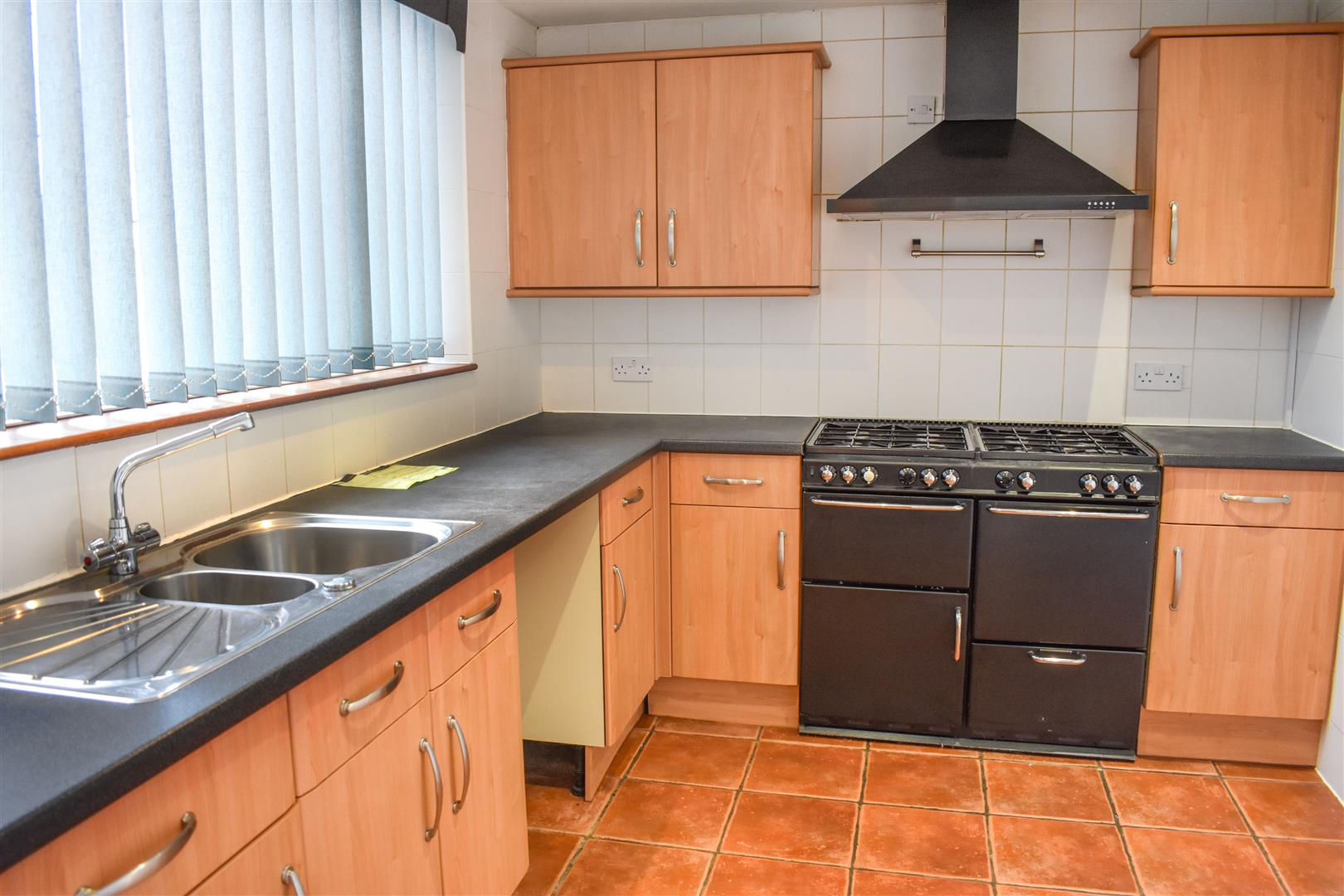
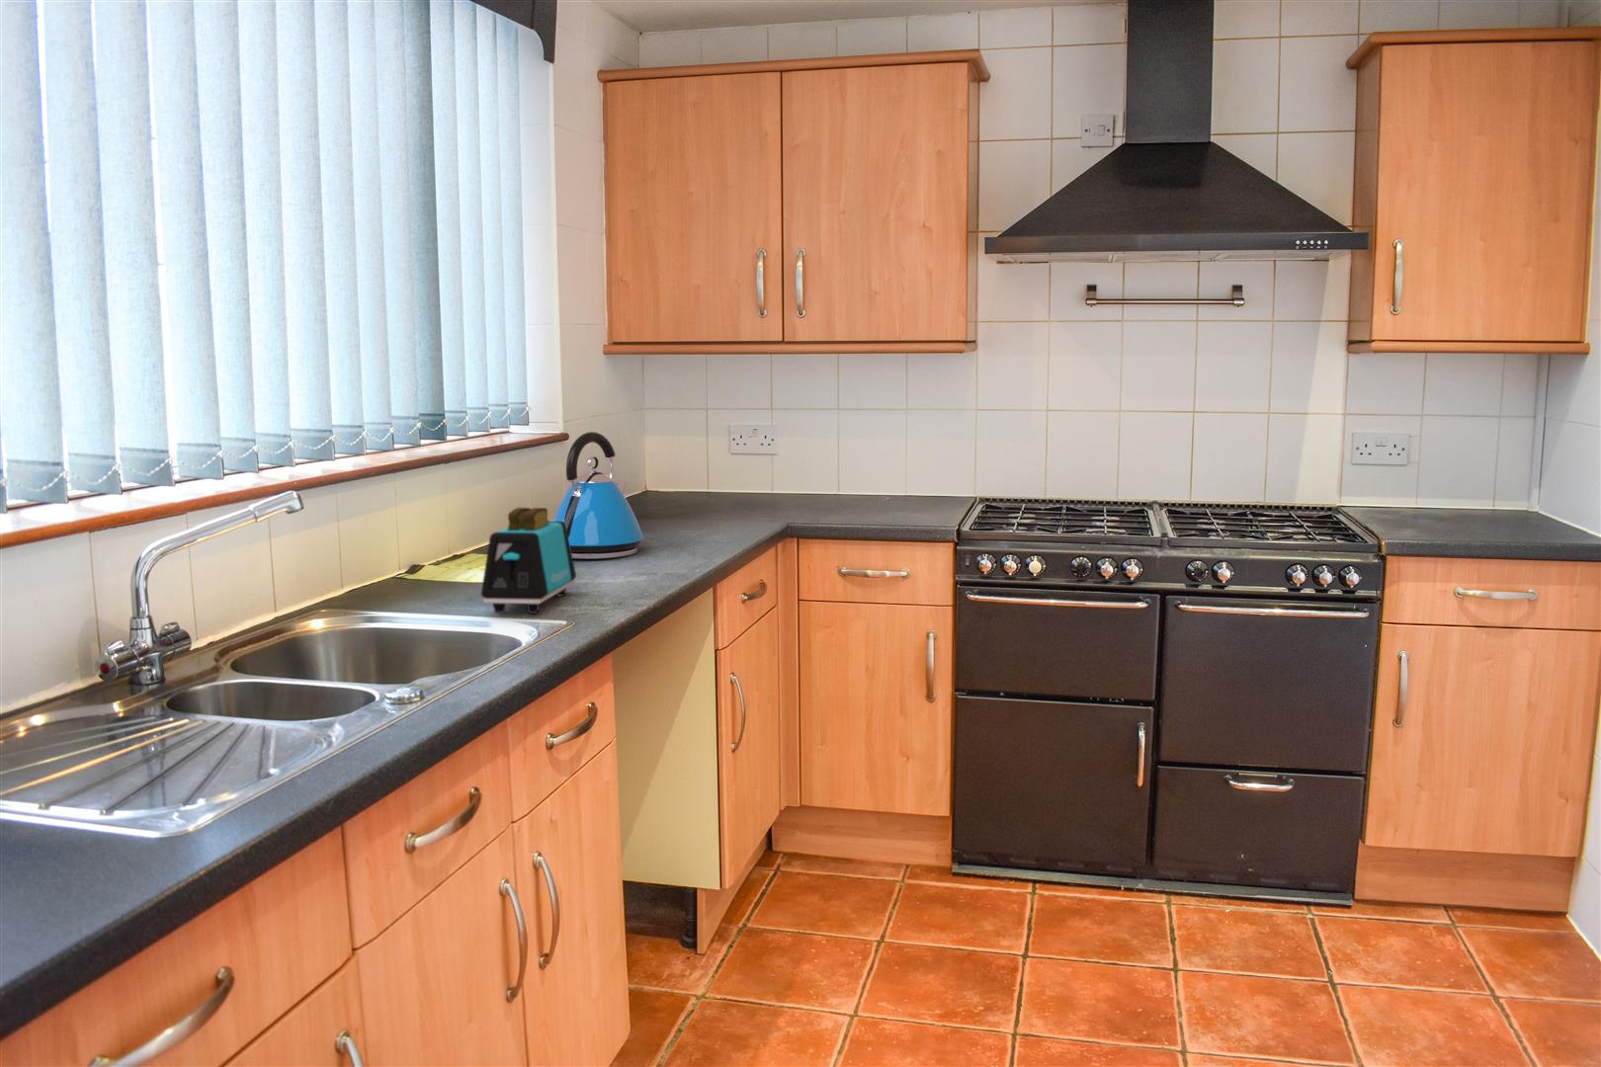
+ toaster [480,507,578,614]
+ kettle [553,431,644,560]
